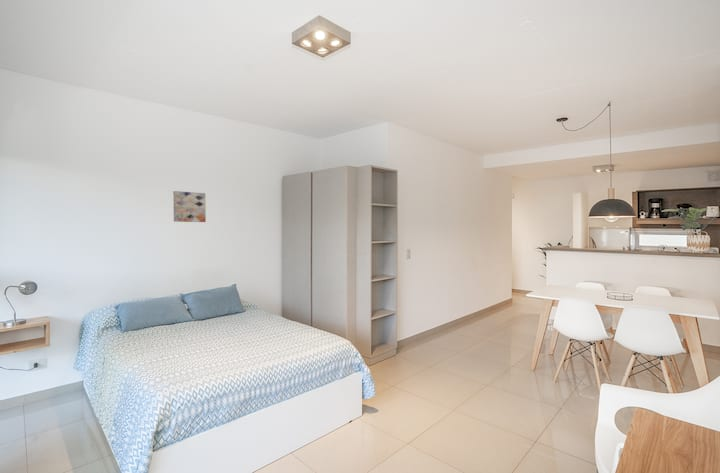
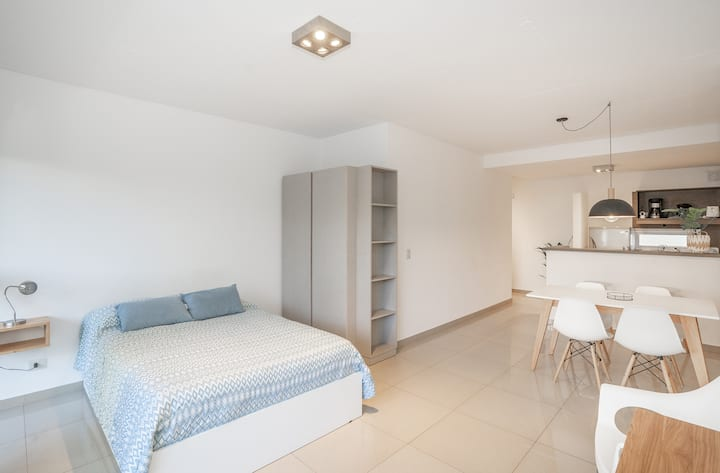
- wall art [172,190,207,223]
